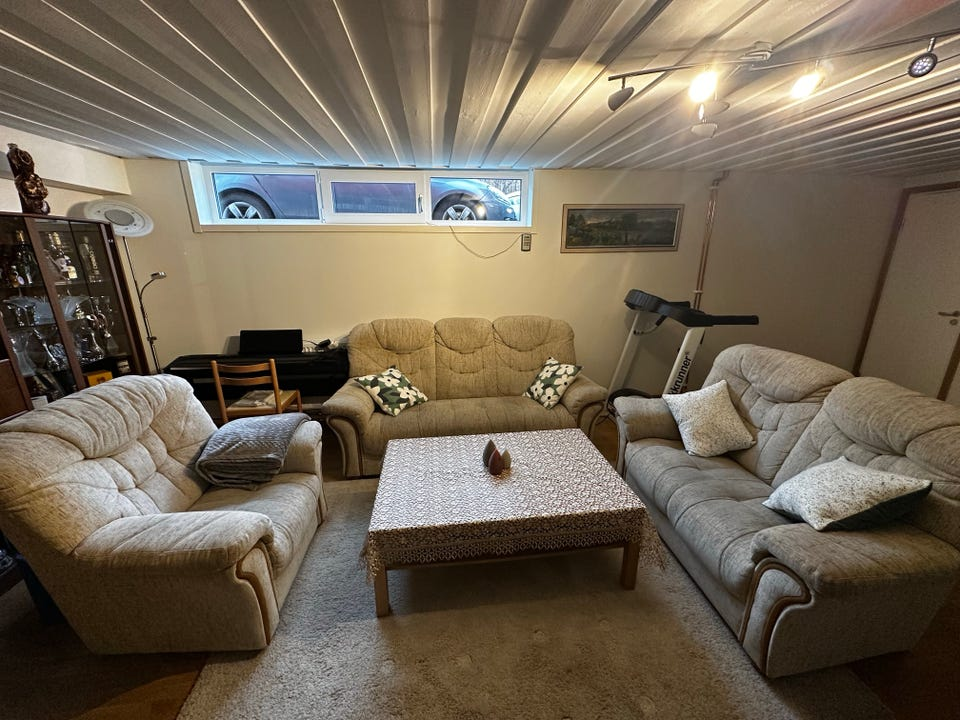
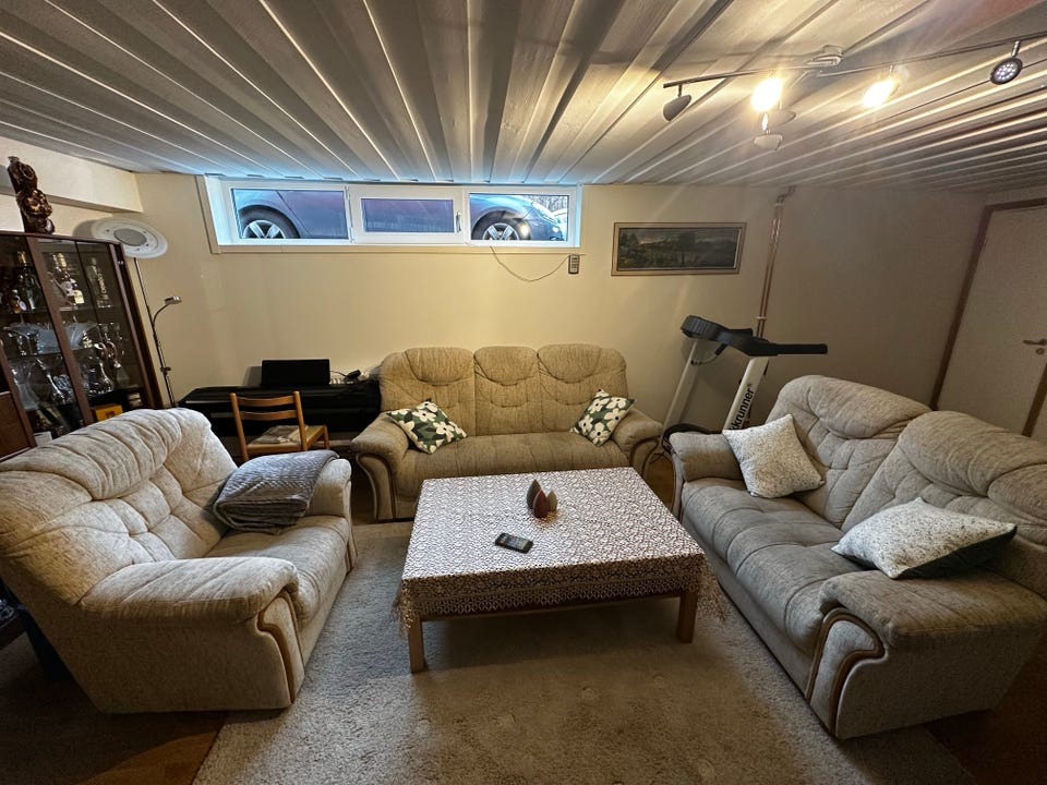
+ smartphone [494,532,534,554]
